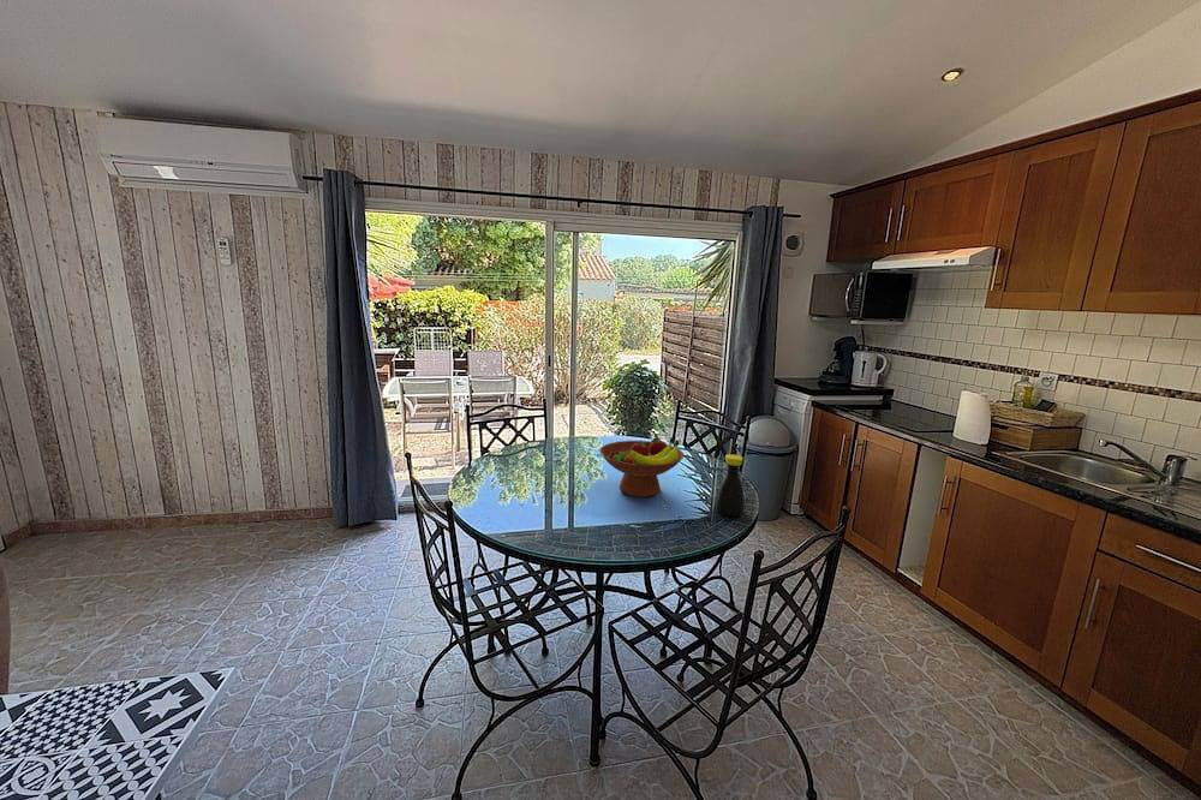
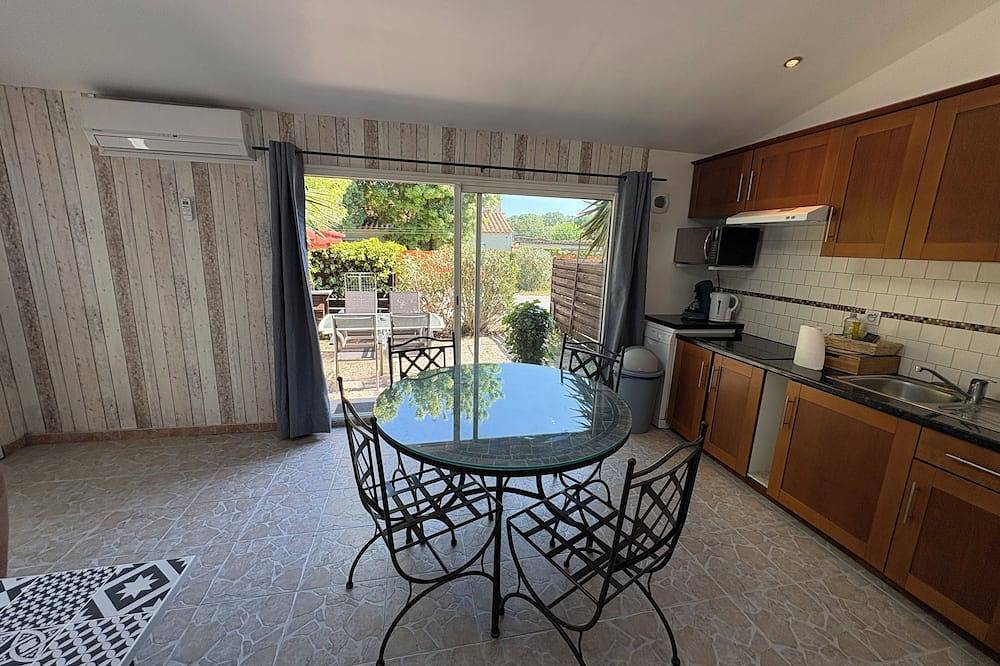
- bottle [715,453,746,518]
- fruit bowl [598,436,685,498]
